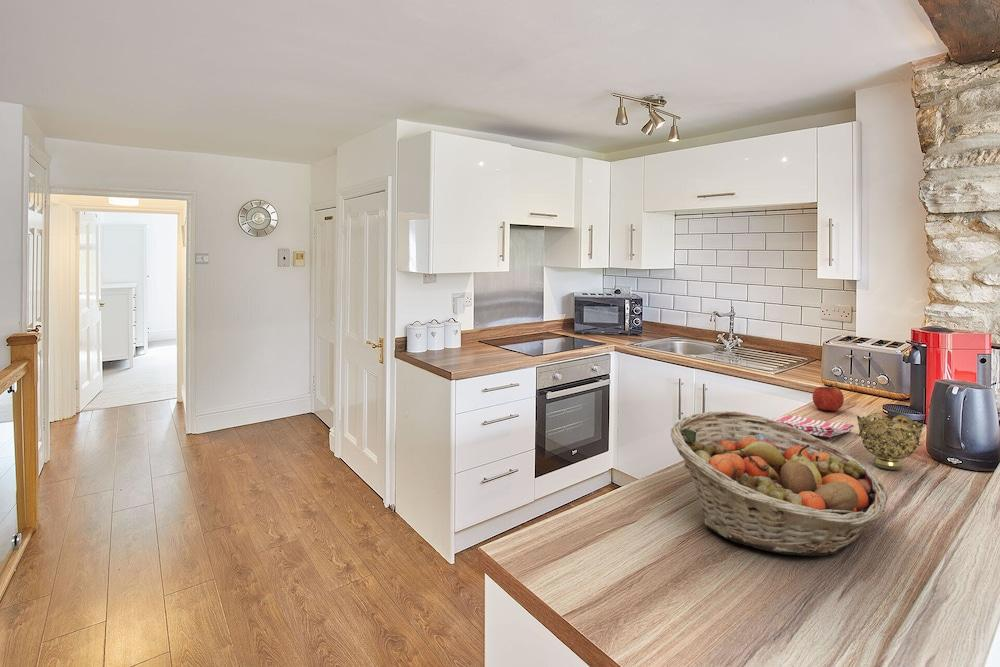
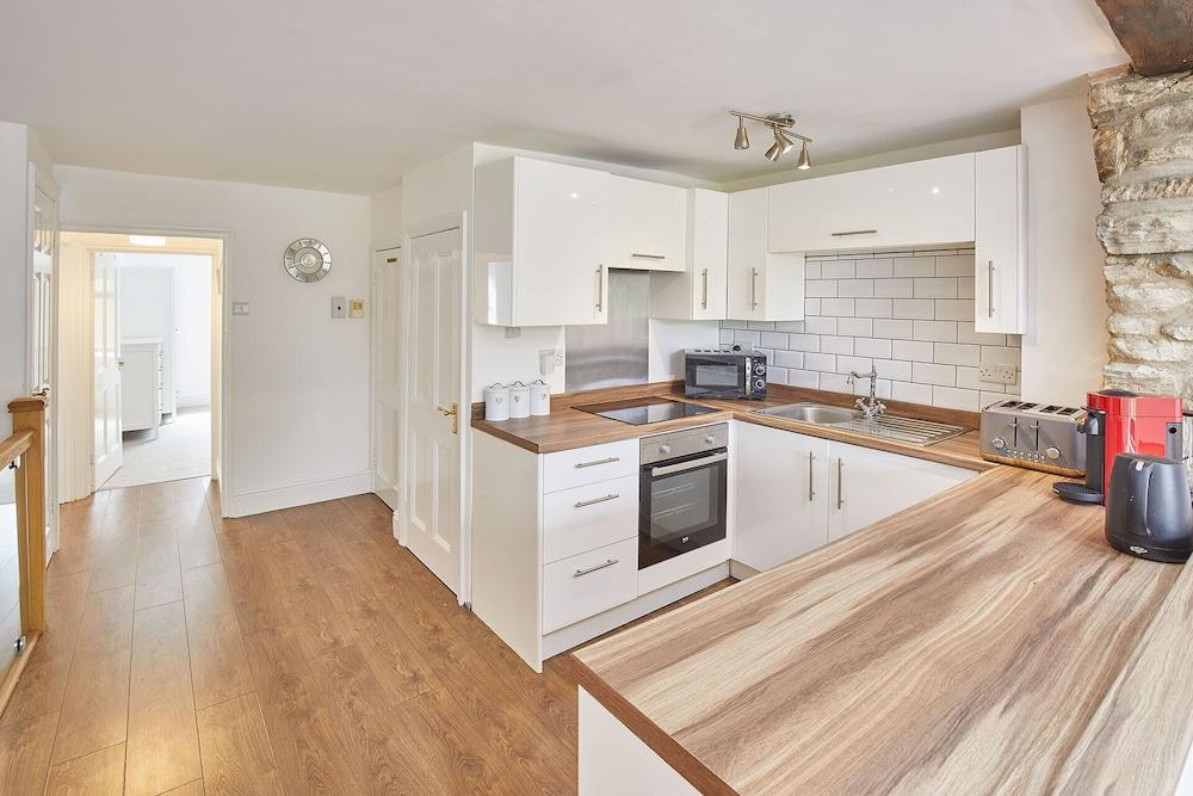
- fruit basket [670,410,889,557]
- decorative bowl [856,412,925,471]
- dish towel [770,414,855,438]
- apple [812,383,845,412]
